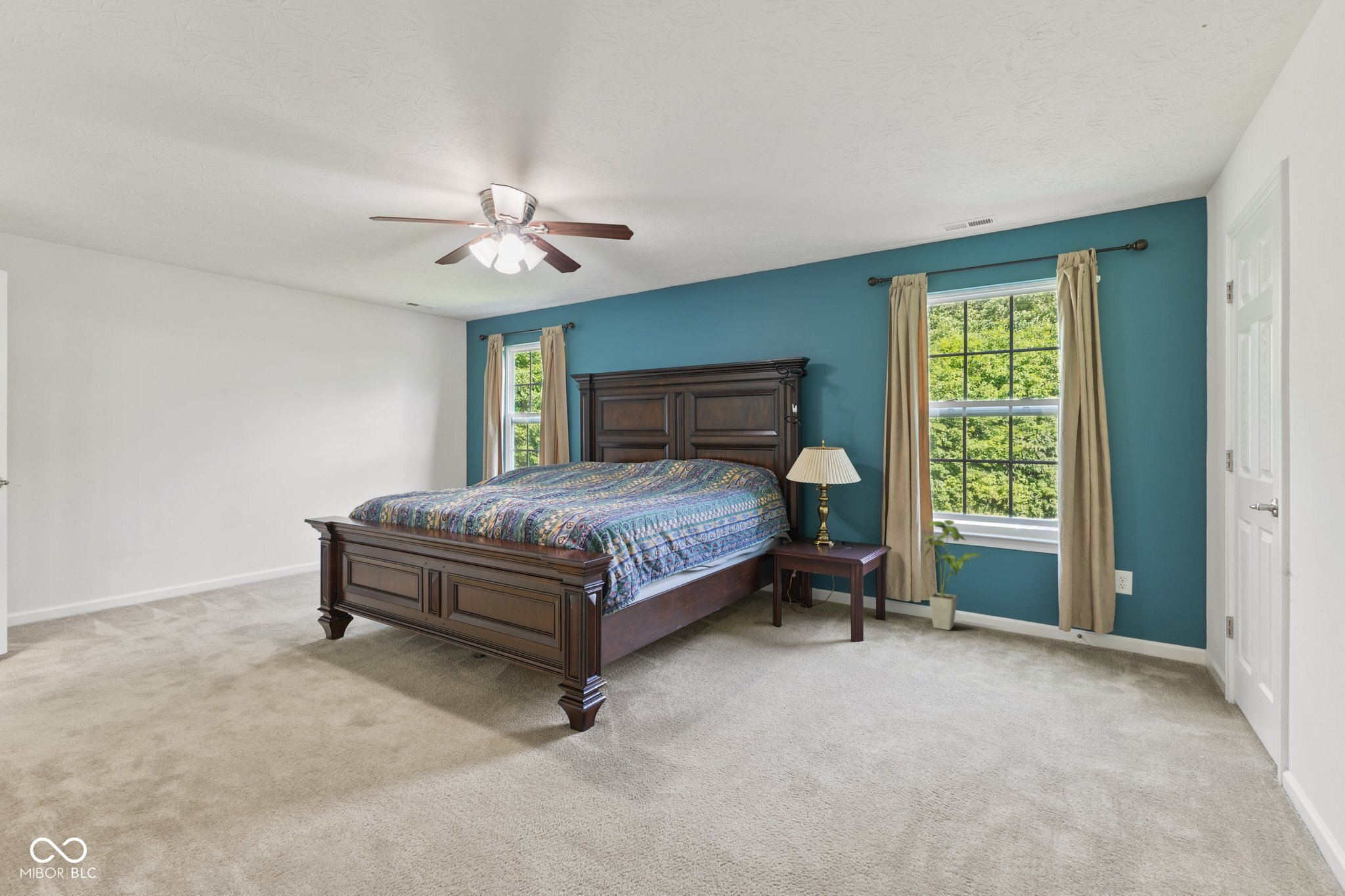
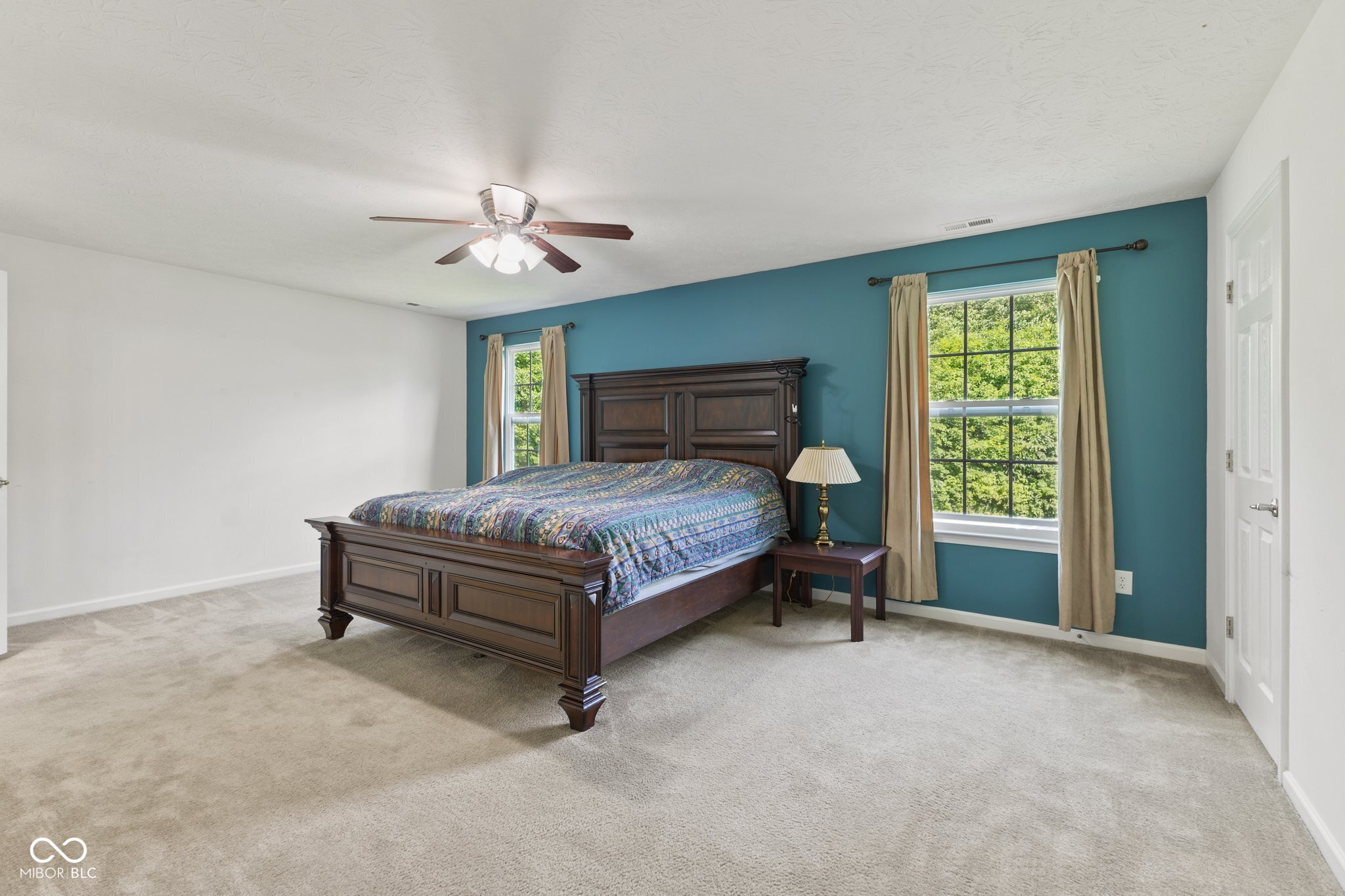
- house plant [923,519,988,631]
